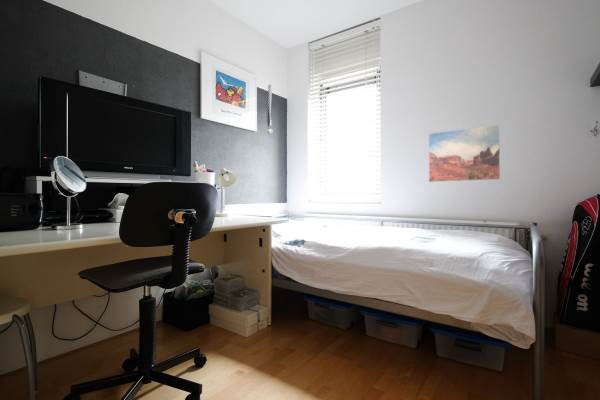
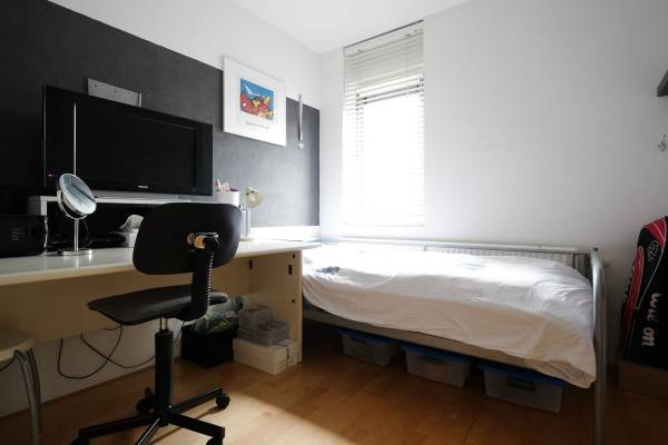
- wall art [428,124,501,183]
